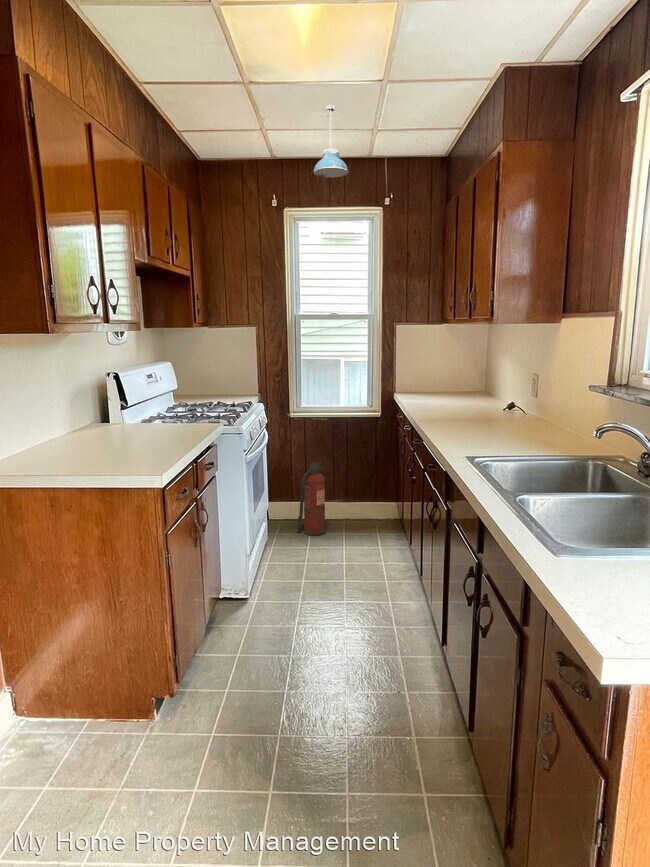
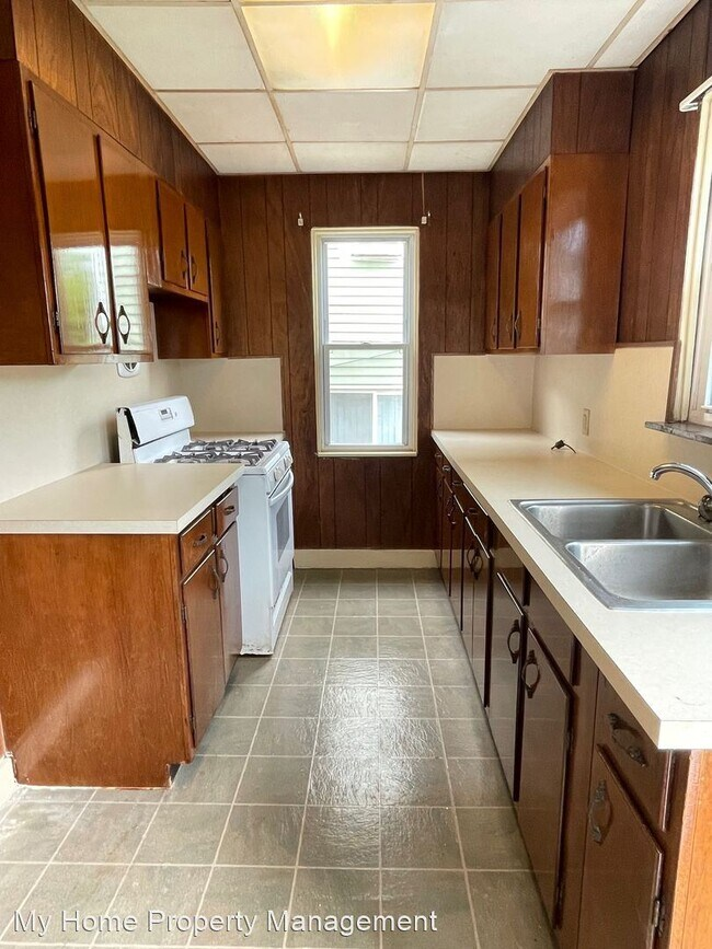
- pendant light [312,104,349,178]
- fire extinguisher [295,460,326,537]
